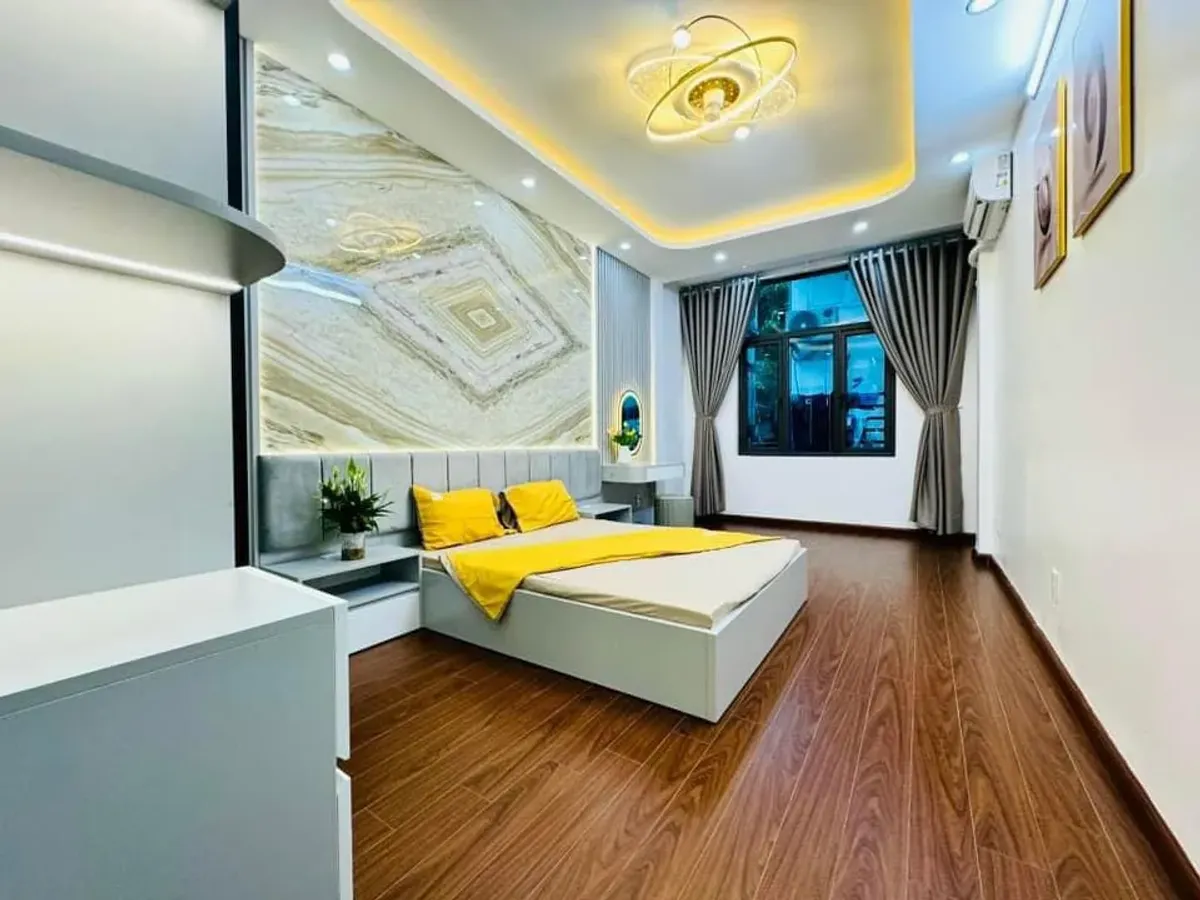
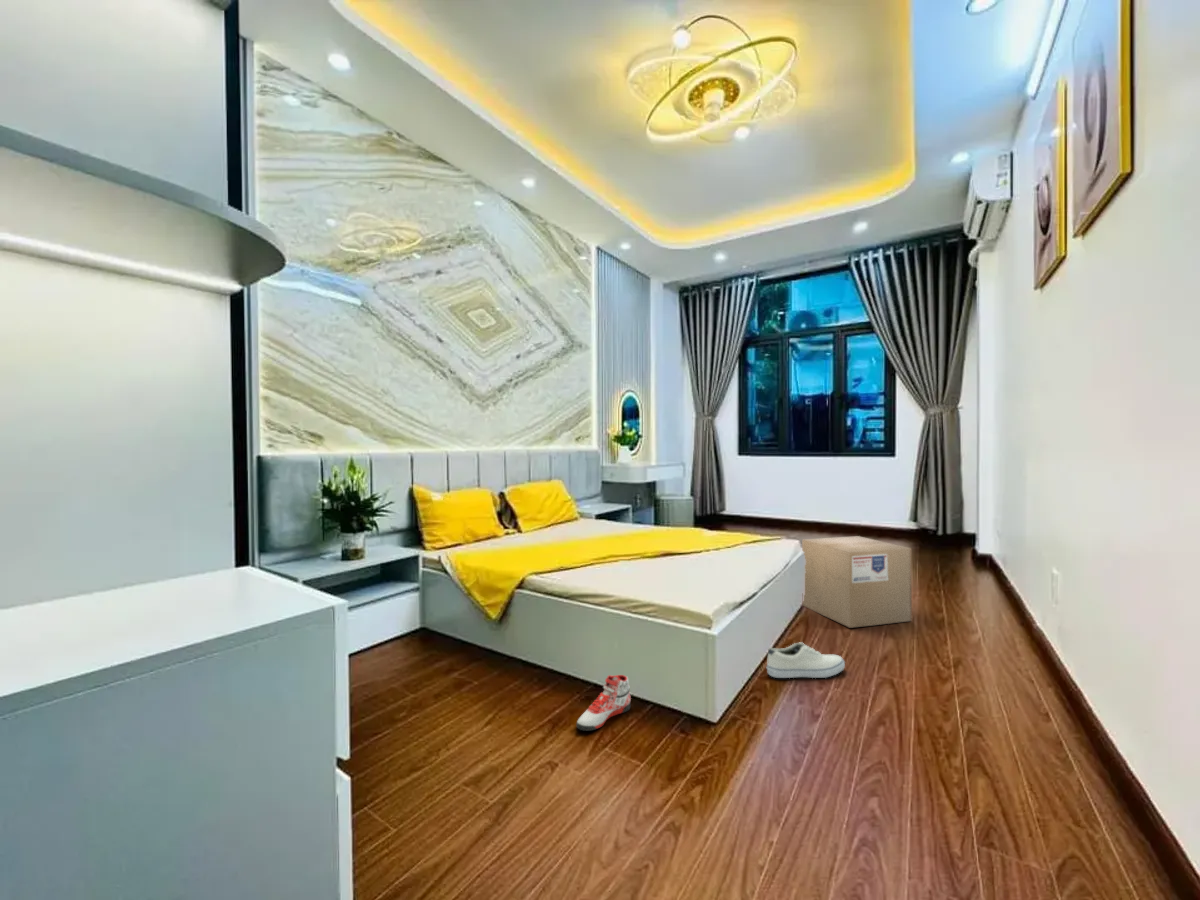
+ shoe [765,641,846,679]
+ cardboard box [801,535,913,629]
+ sneaker [575,674,632,732]
